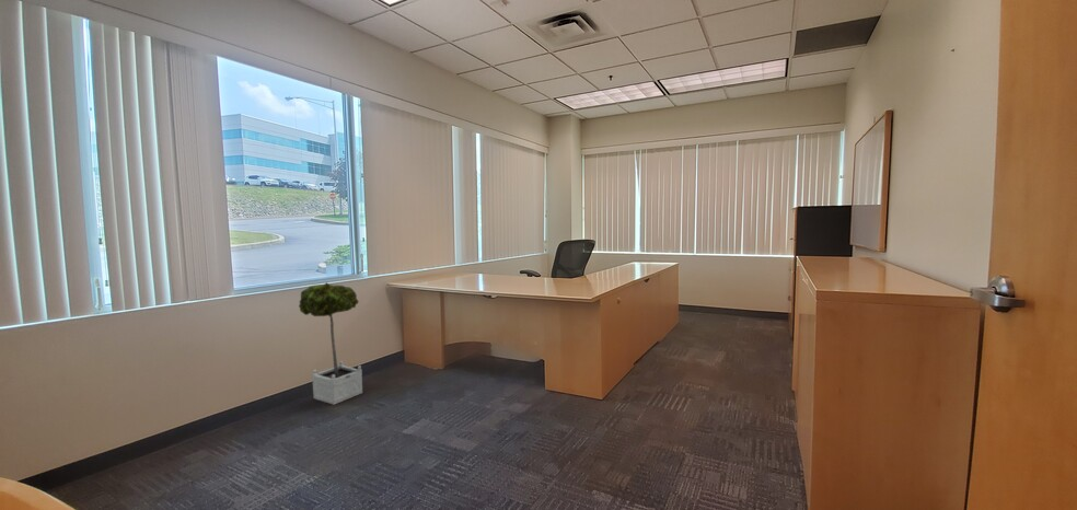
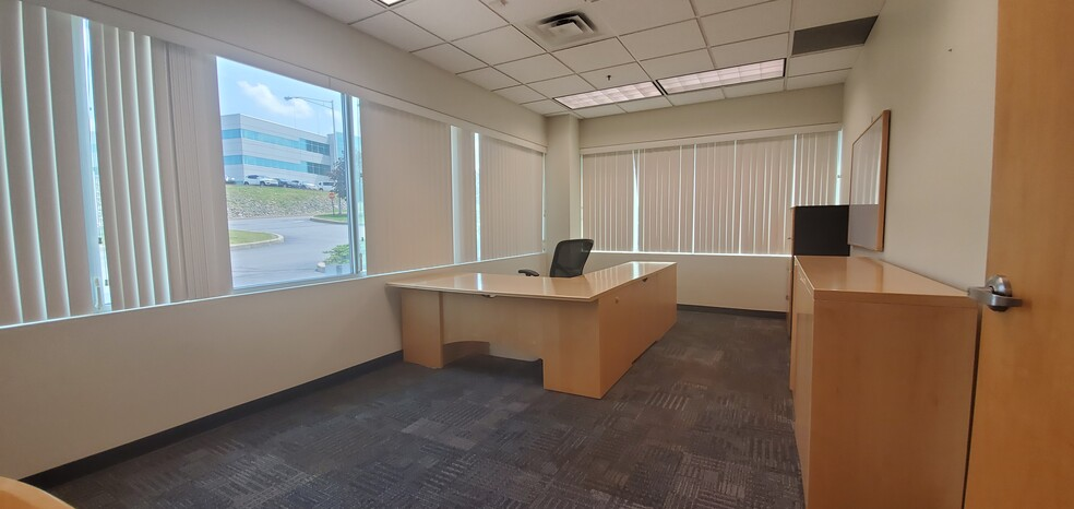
- potted tree [298,281,363,406]
